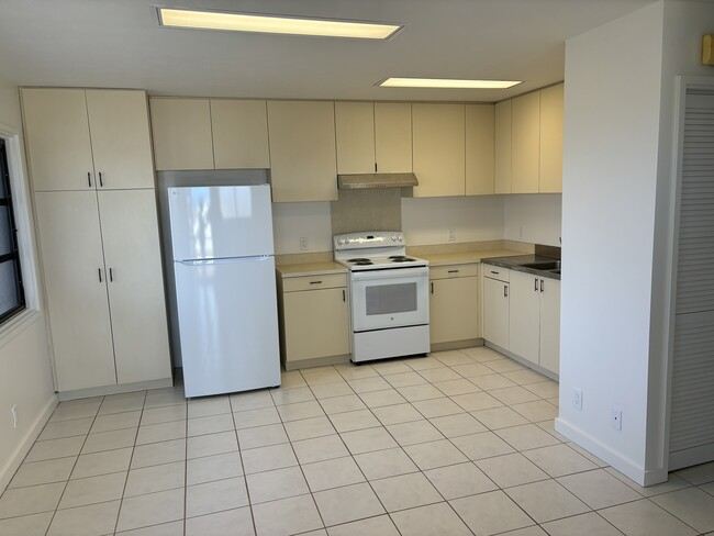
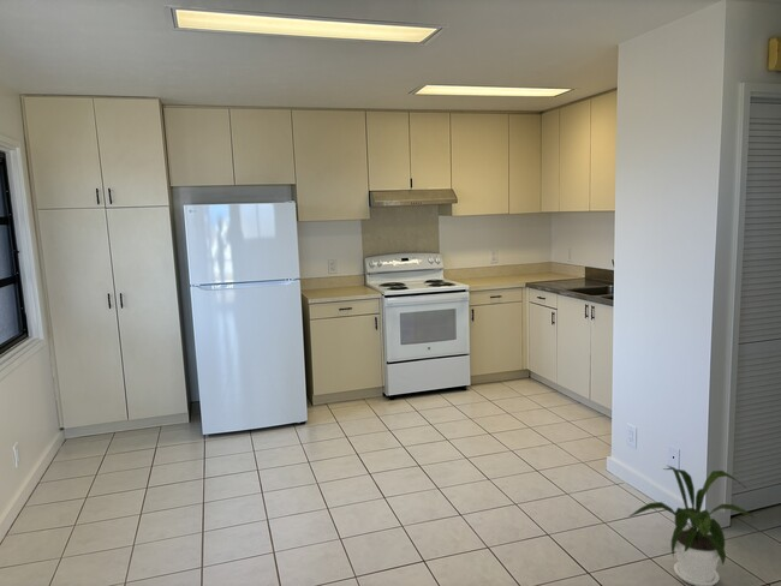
+ house plant [627,465,757,586]
